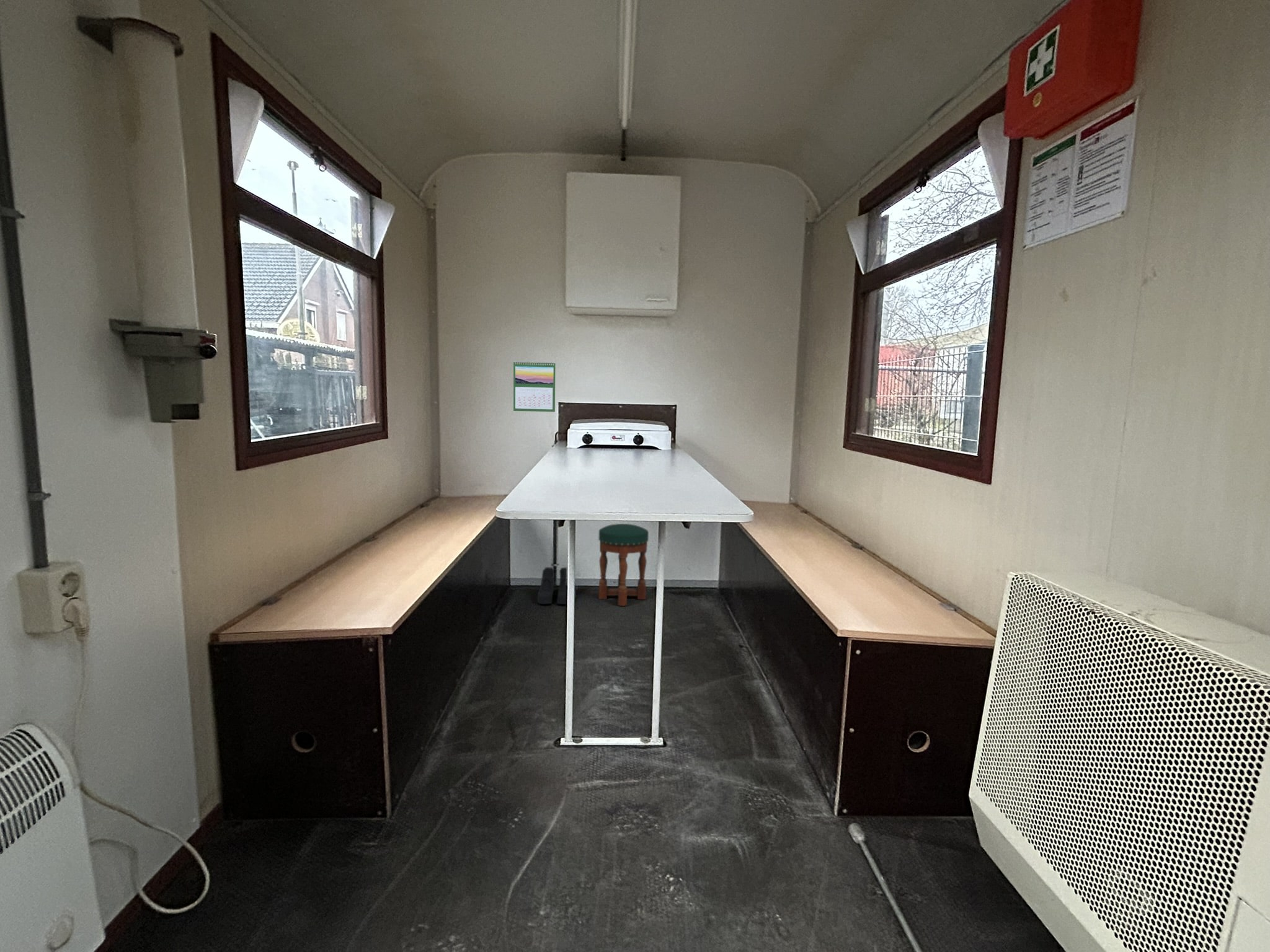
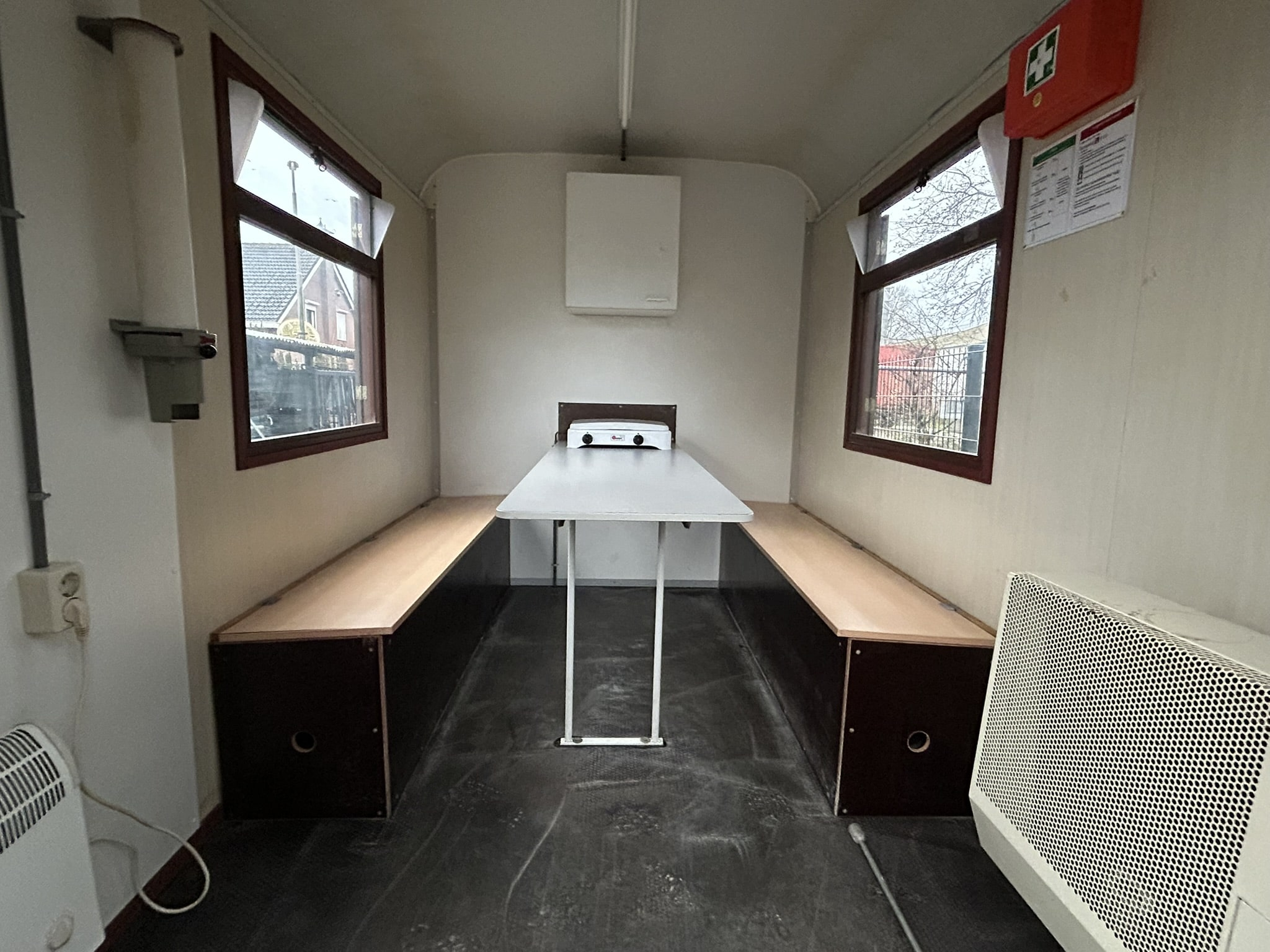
- boots [537,566,567,605]
- stool [598,523,649,606]
- calendar [513,359,556,413]
